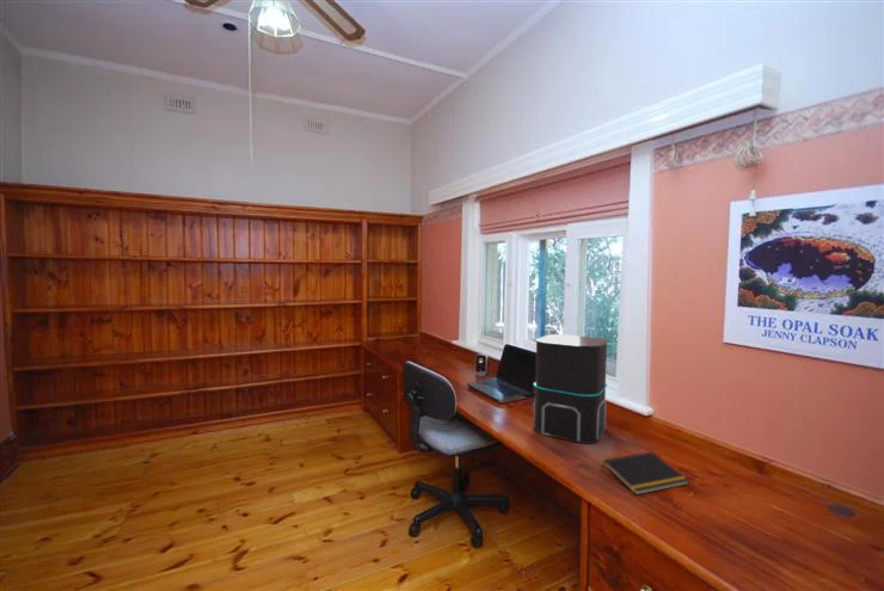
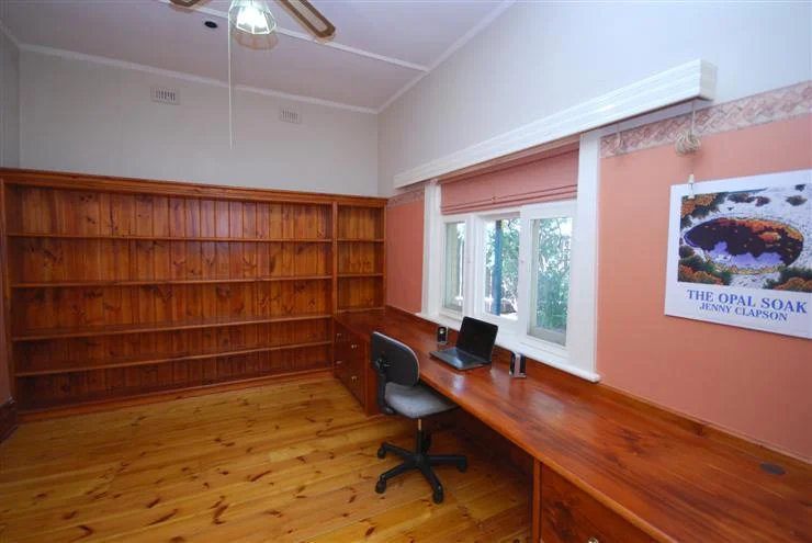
- notepad [601,451,690,495]
- speaker [532,333,609,444]
